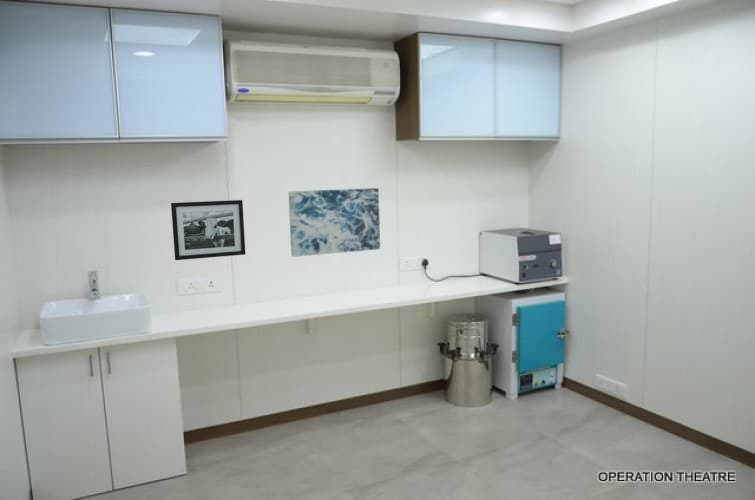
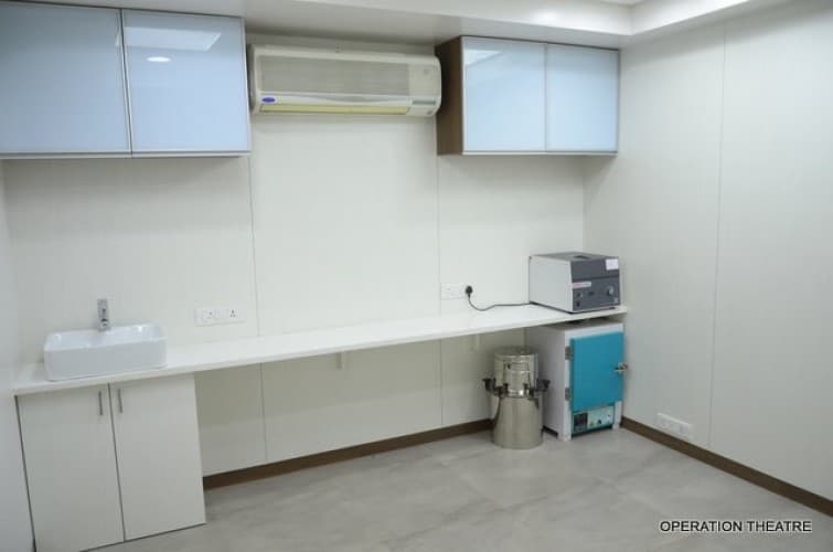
- wall art [287,187,381,258]
- picture frame [170,199,247,261]
